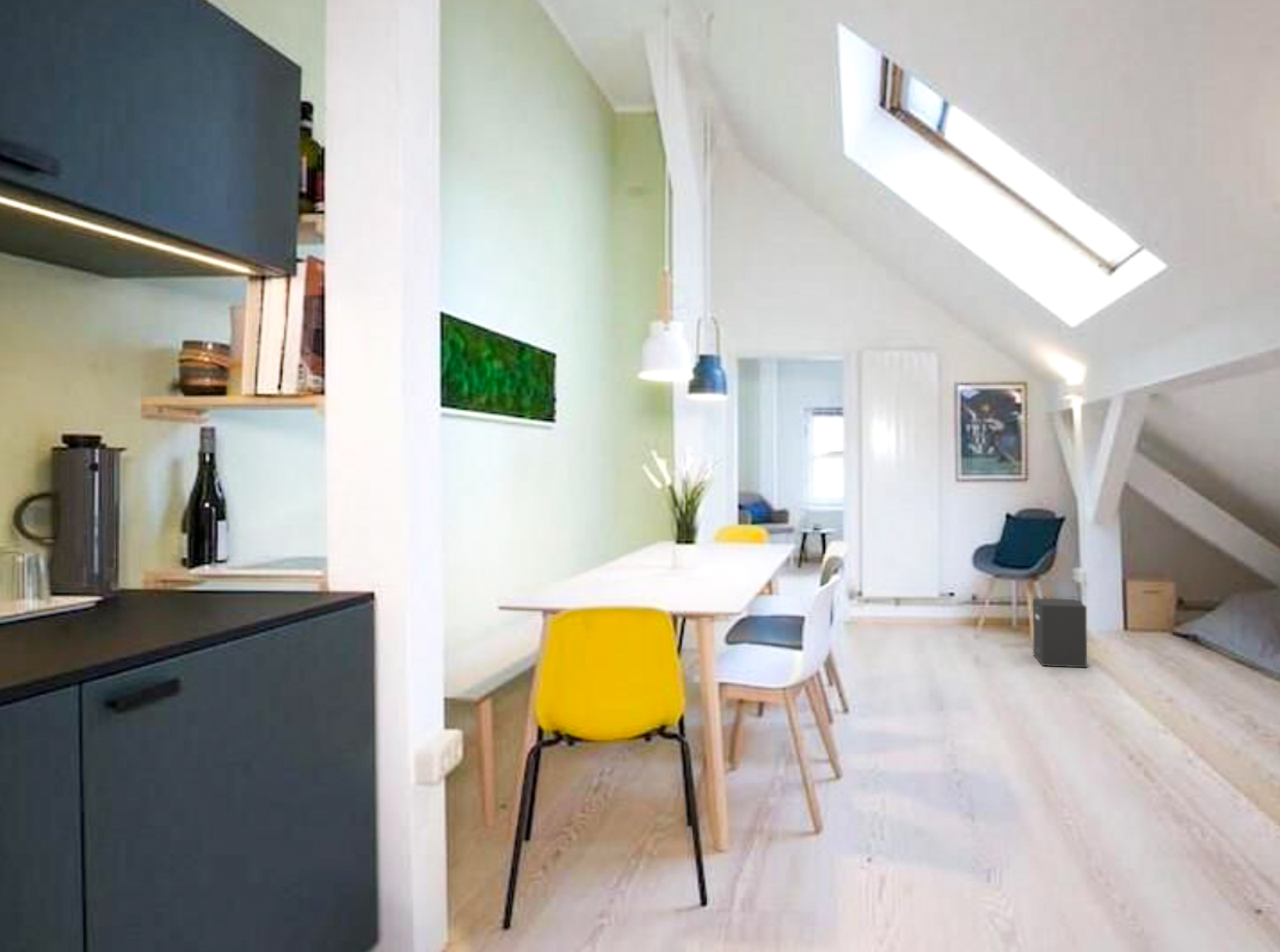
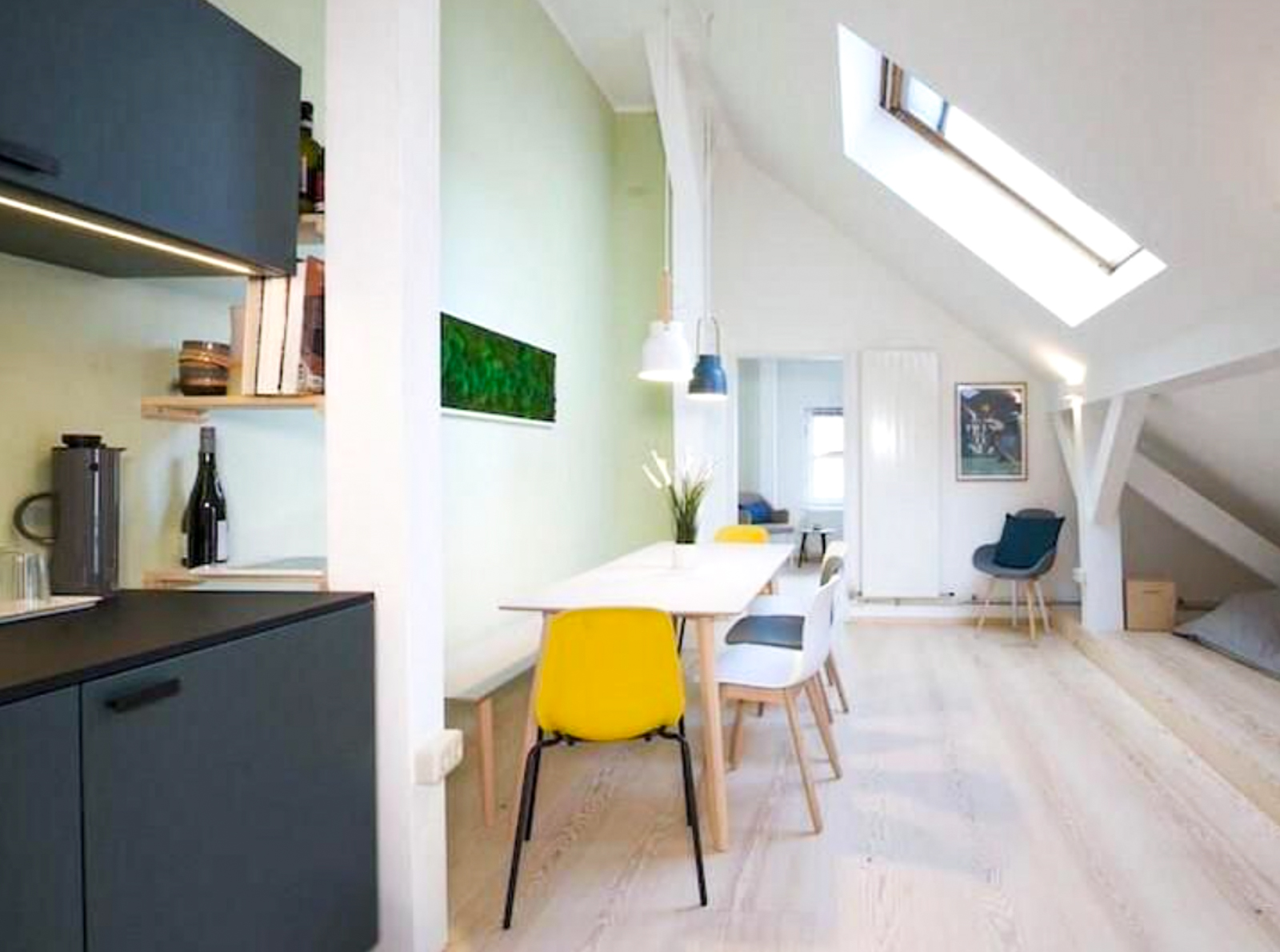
- speaker [1032,598,1088,669]
